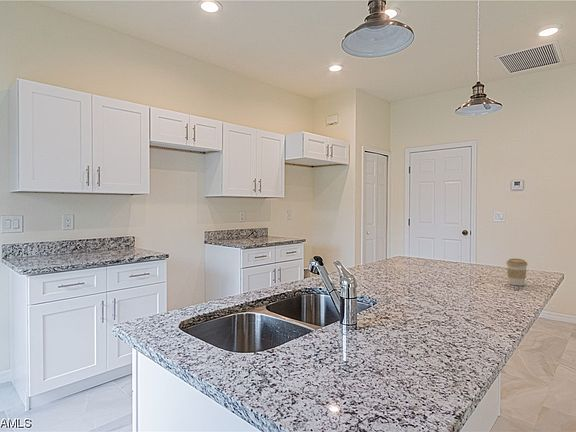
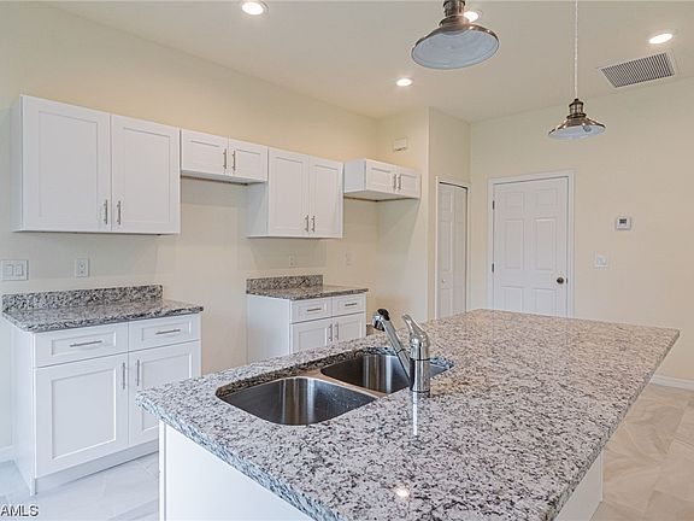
- coffee cup [505,258,528,287]
